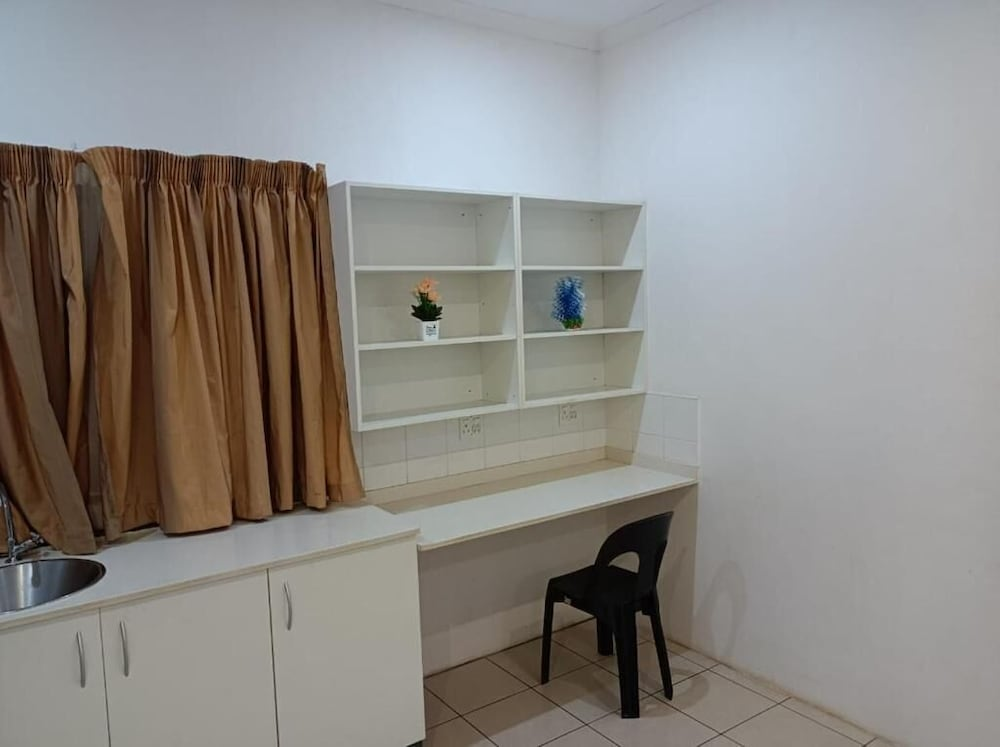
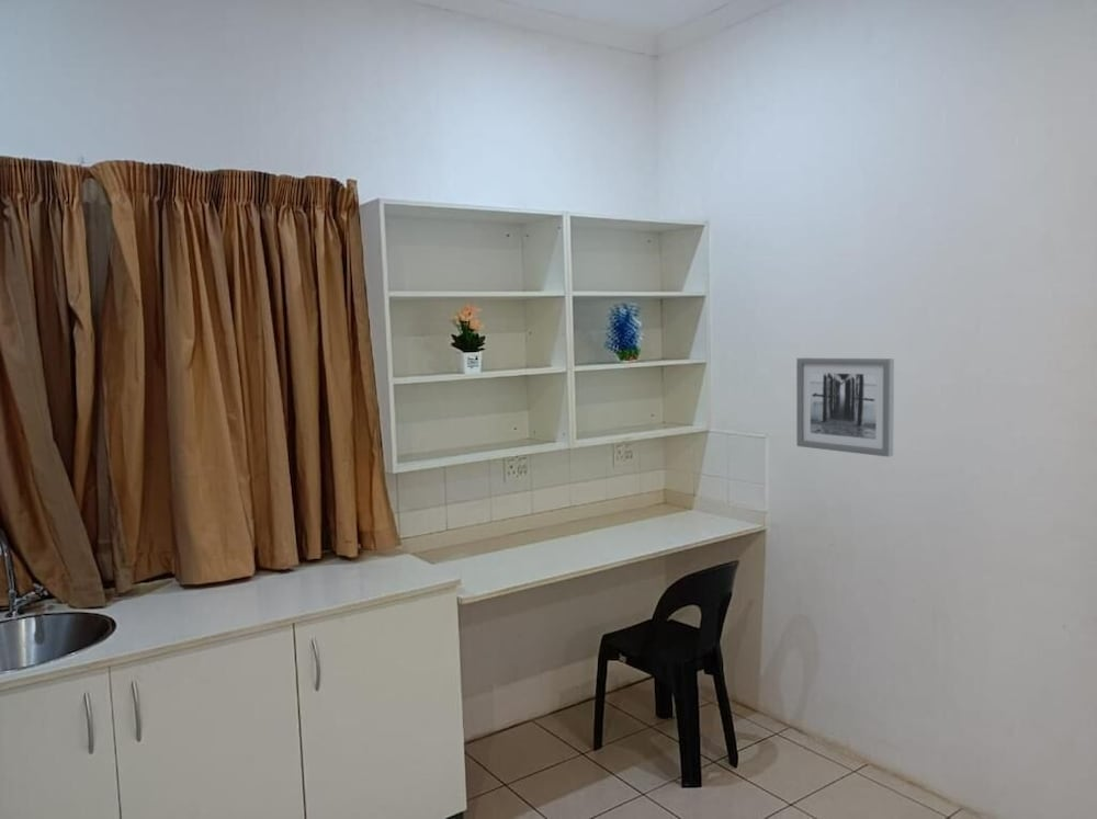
+ wall art [795,356,895,458]
